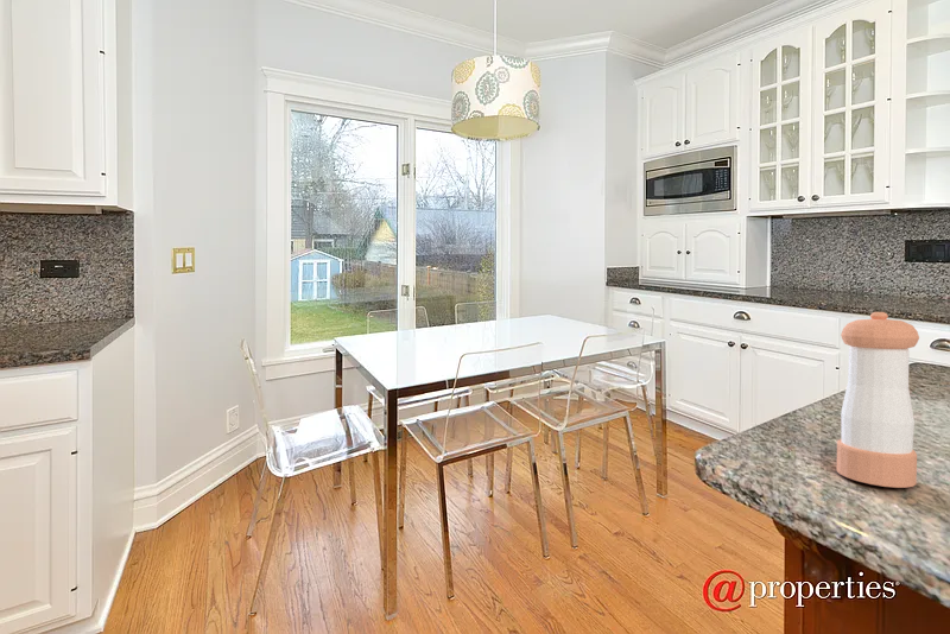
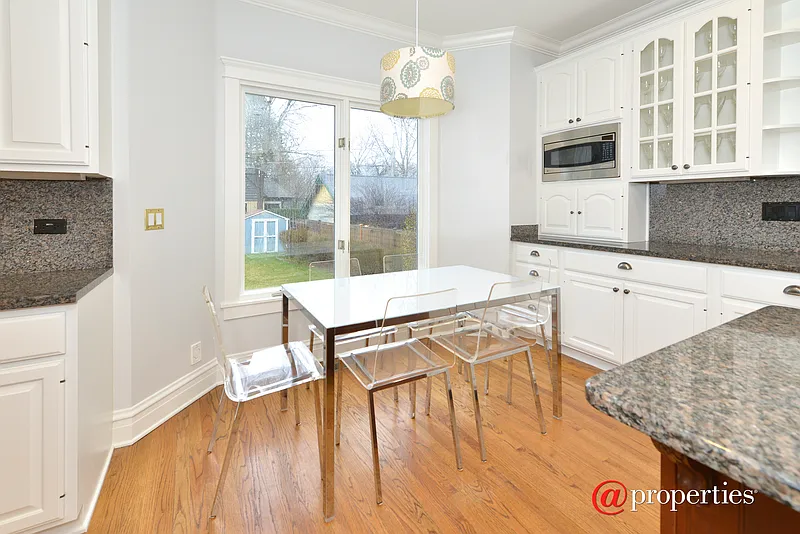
- pepper shaker [835,311,920,489]
